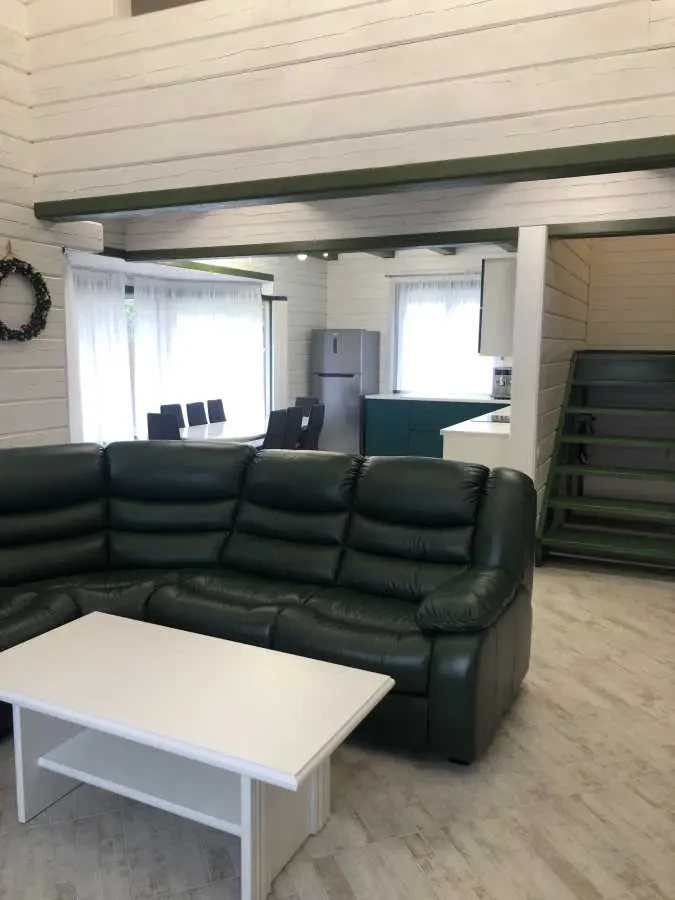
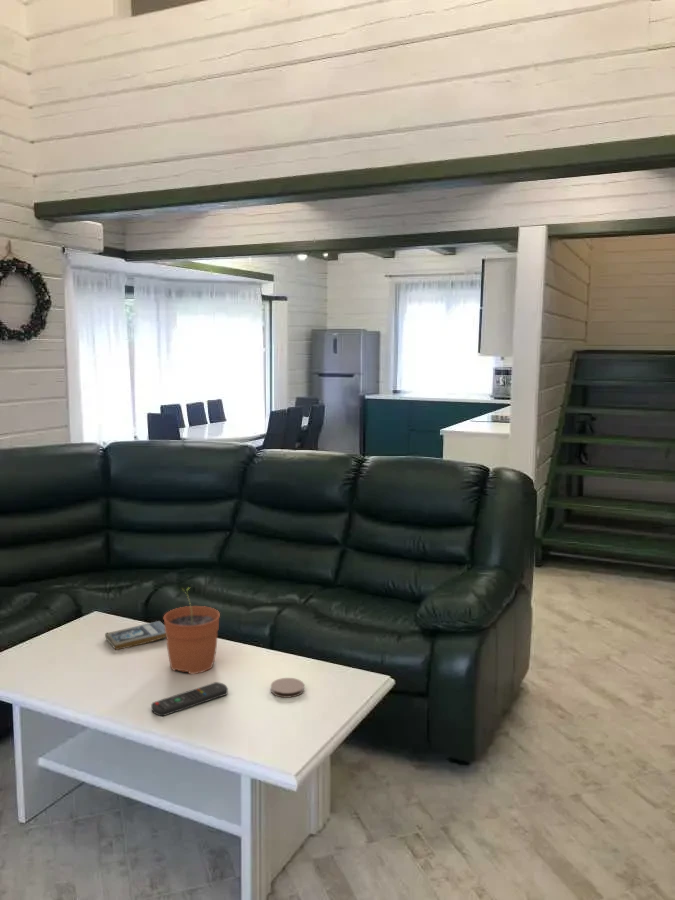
+ remote control [150,681,229,717]
+ coaster [270,677,305,699]
+ plant pot [163,586,221,675]
+ book [104,620,166,651]
